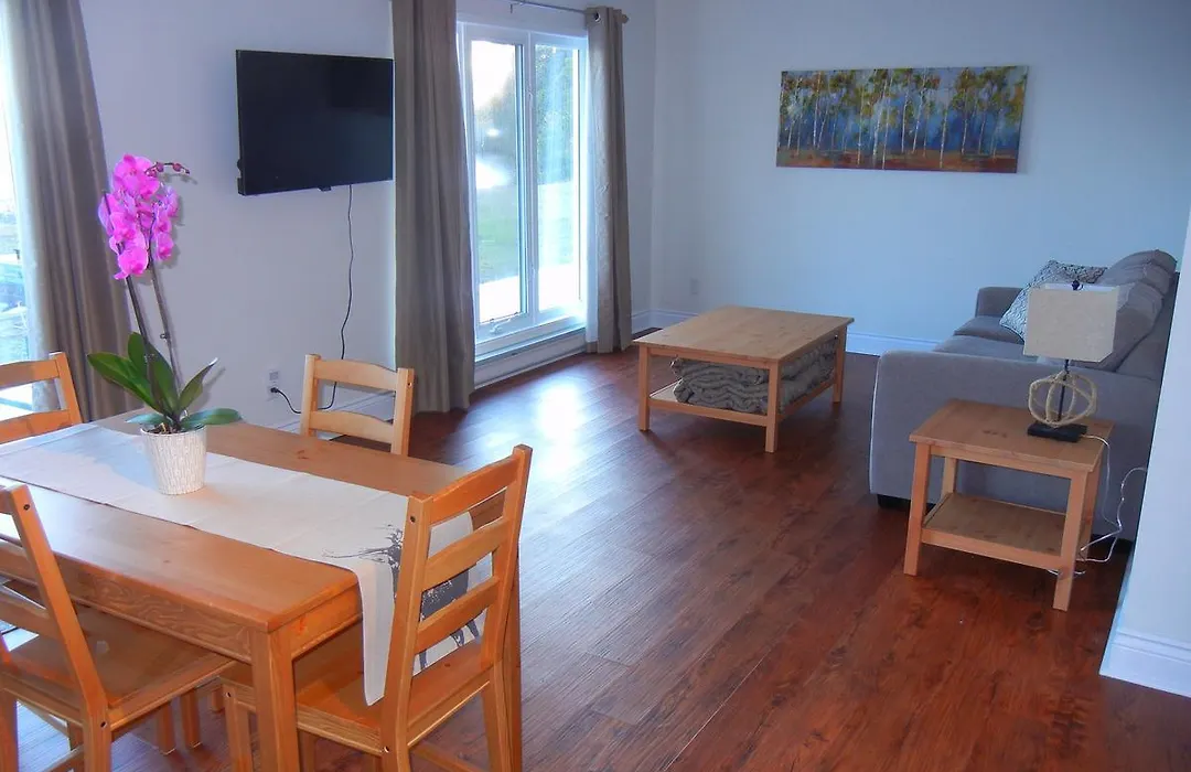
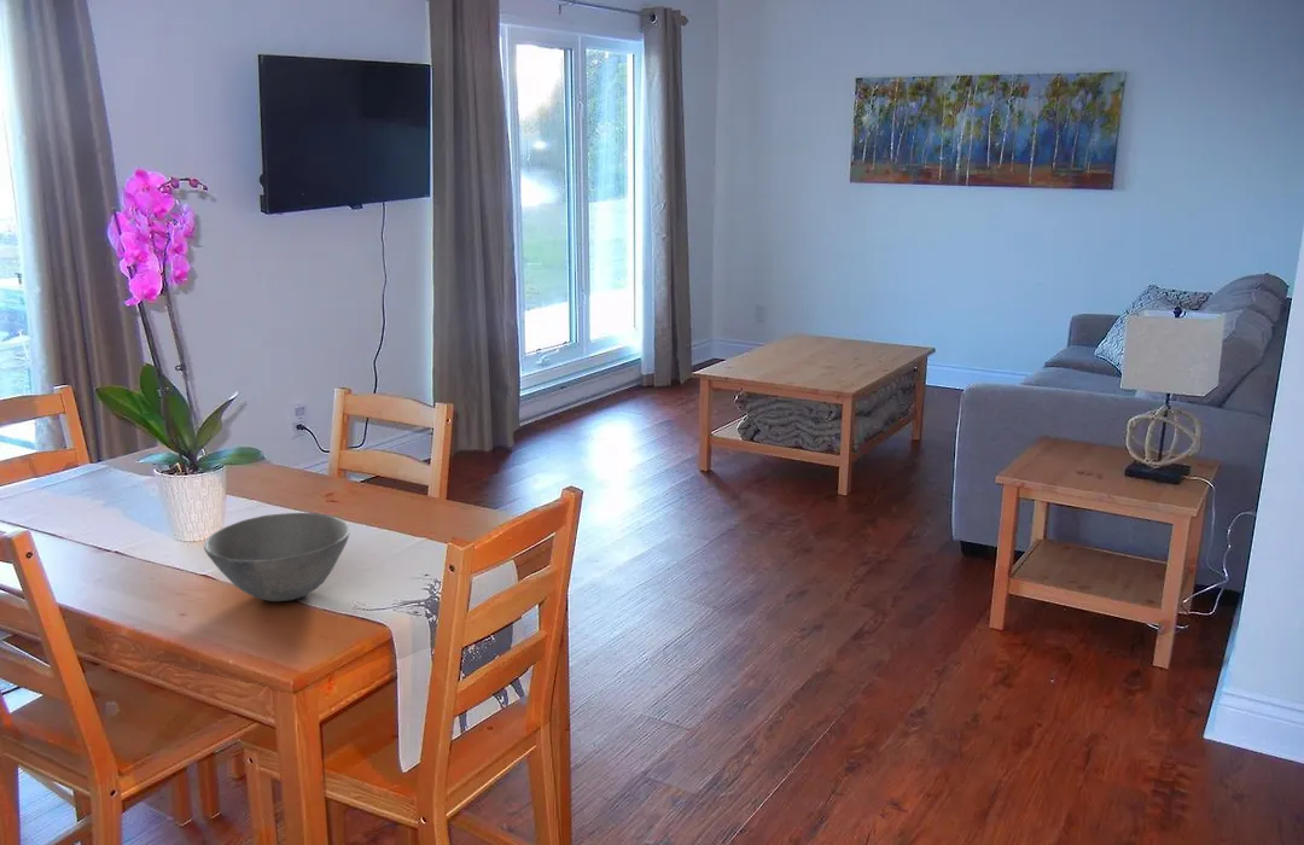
+ bowl [203,512,351,602]
